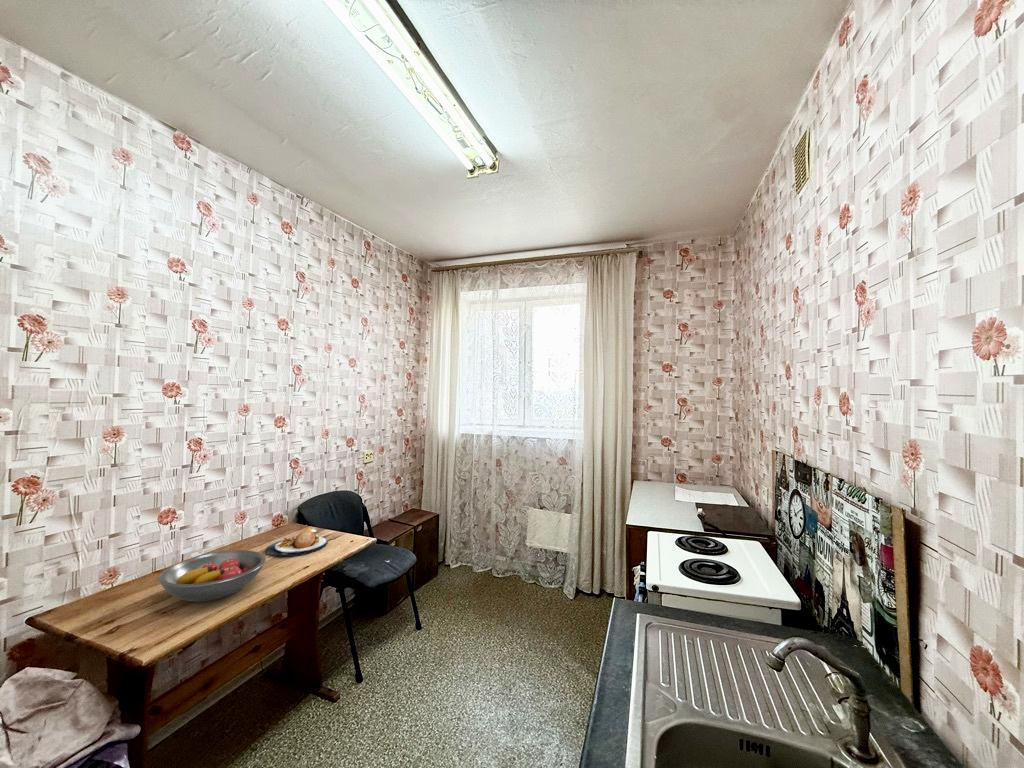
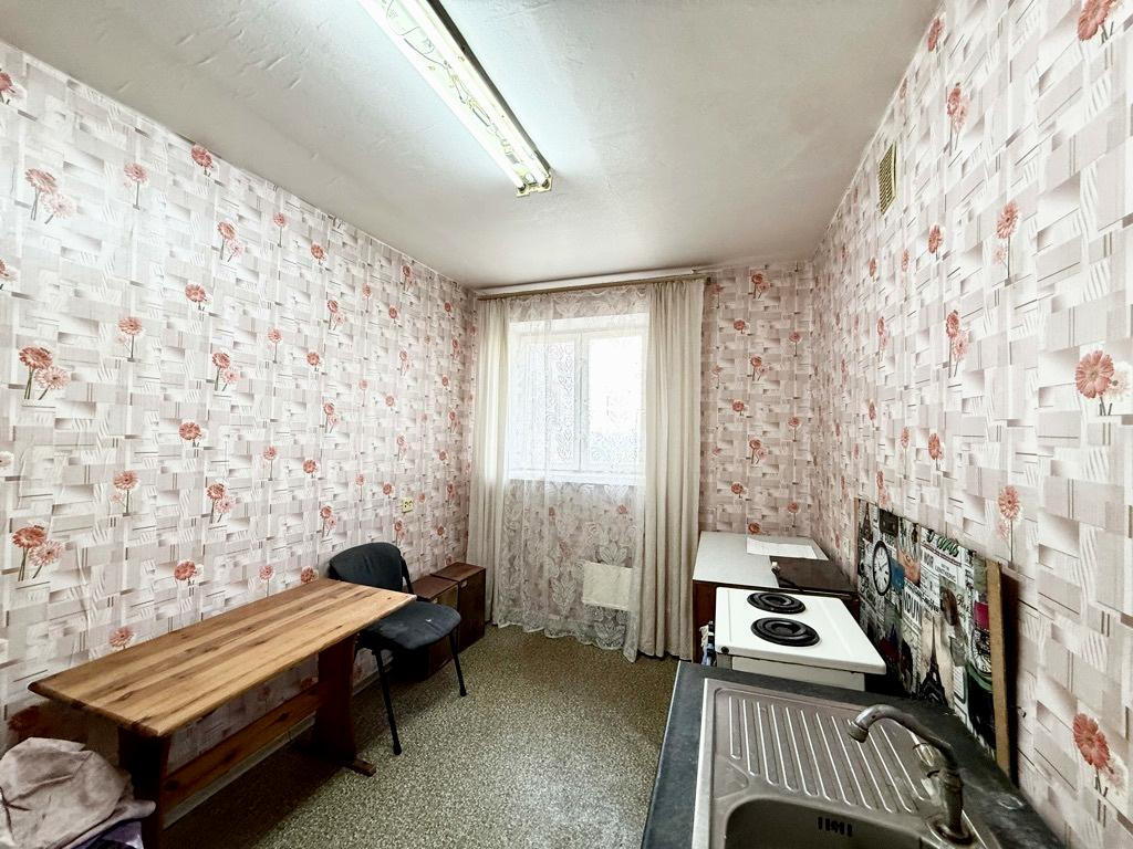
- plate [265,528,328,557]
- fruit bowl [157,549,267,603]
